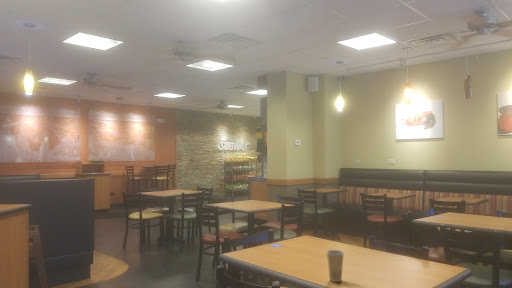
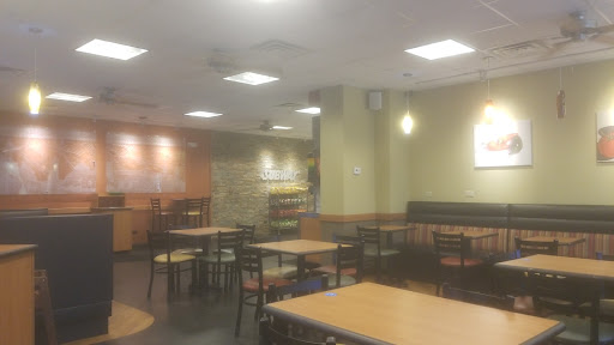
- paper cup [325,249,345,283]
